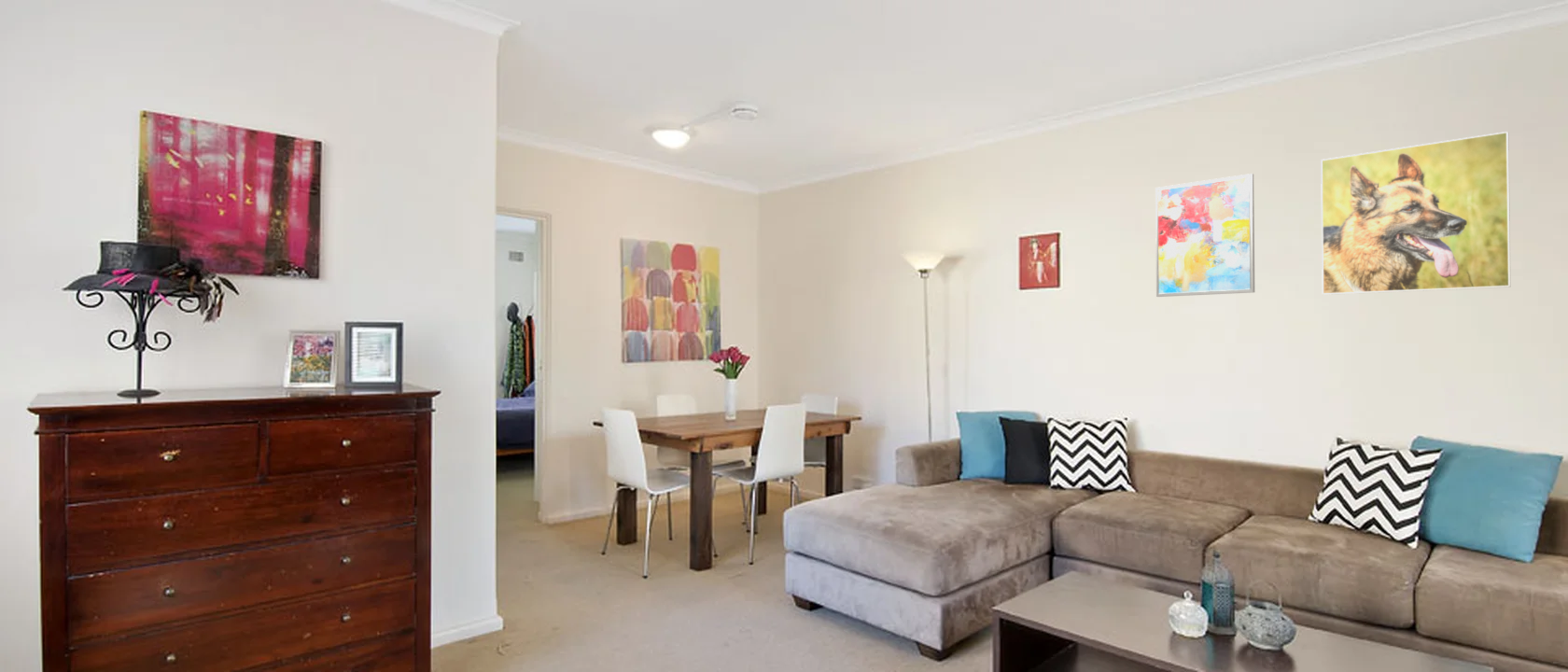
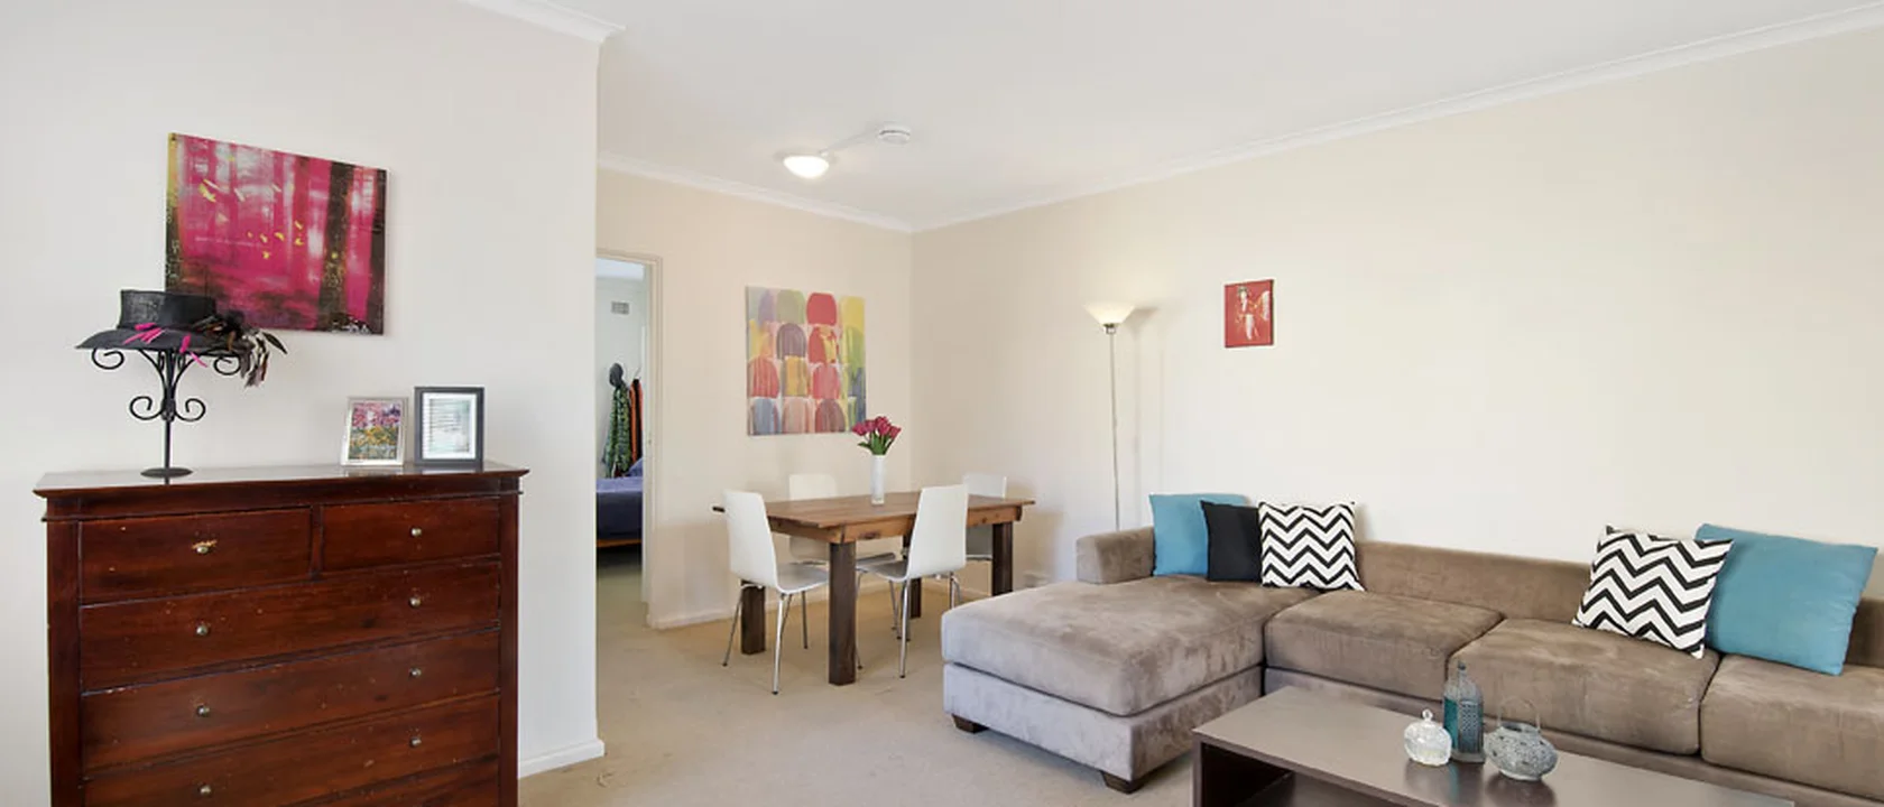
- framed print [1320,131,1511,296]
- wall art [1155,173,1255,298]
